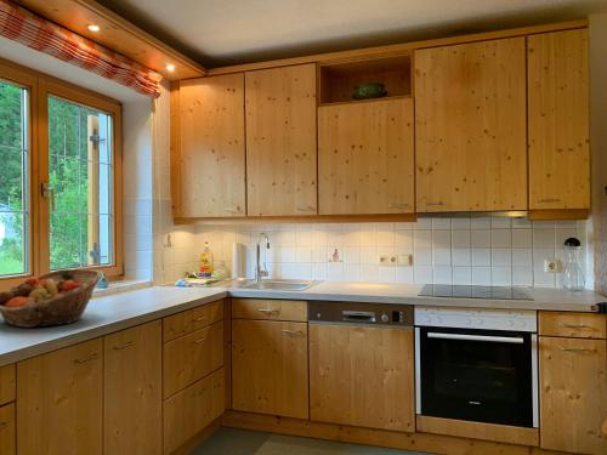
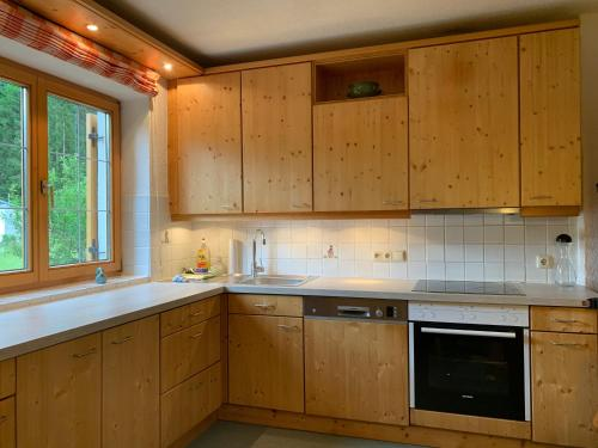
- fruit basket [0,268,103,329]
